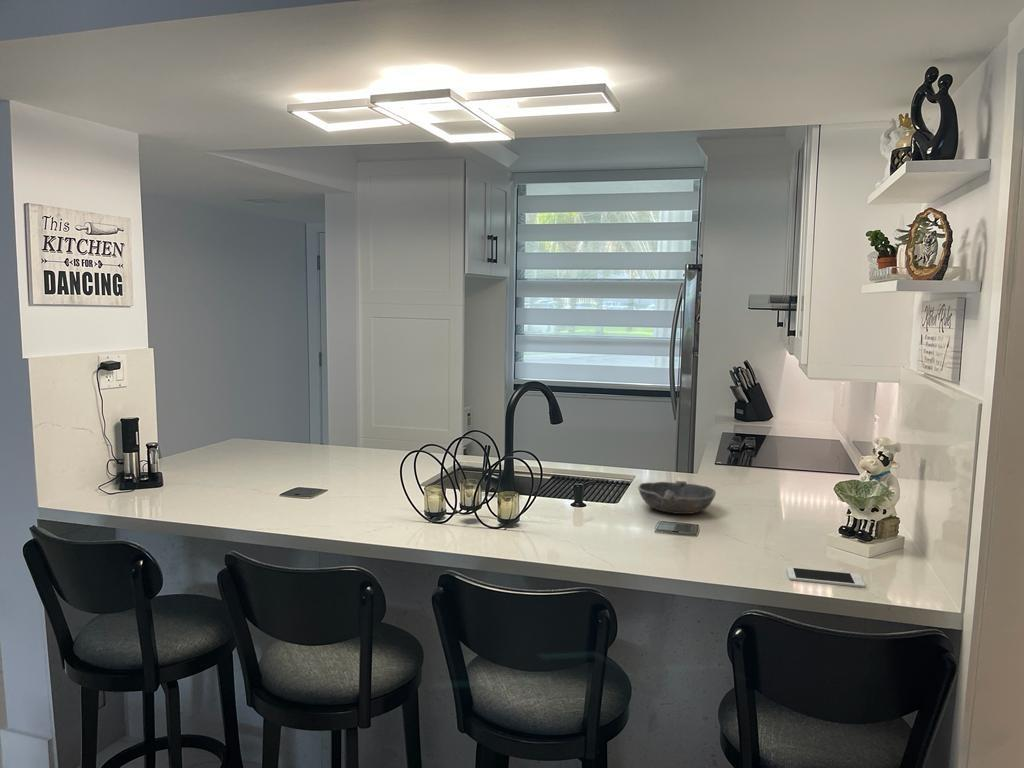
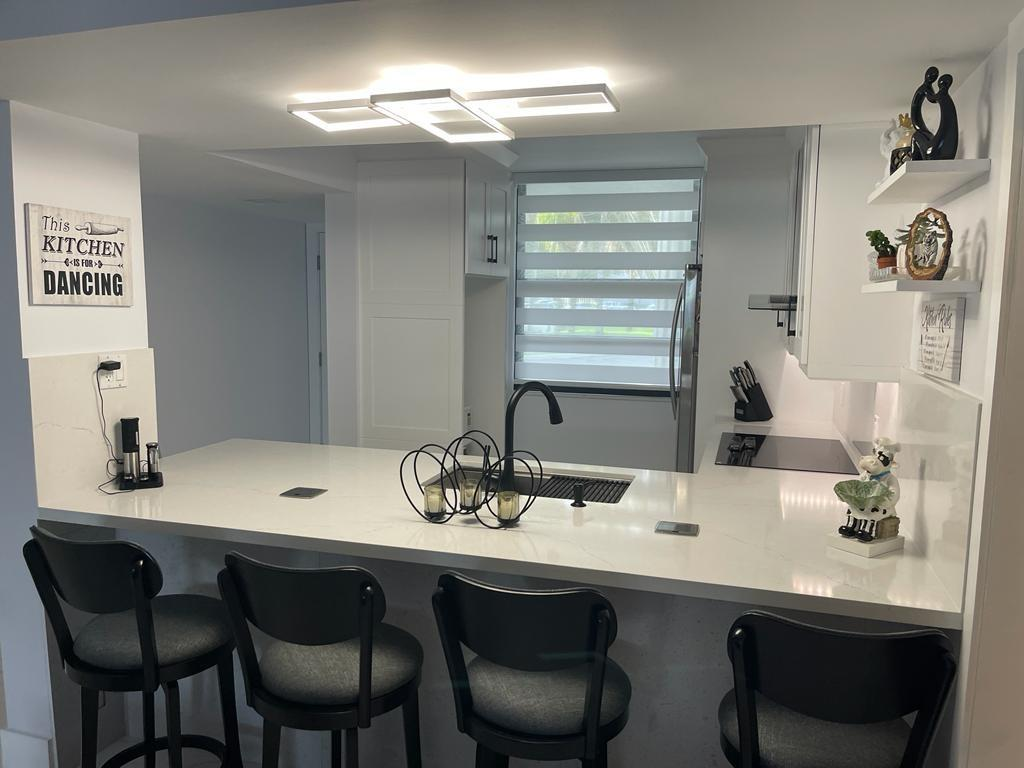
- cell phone [786,566,866,589]
- bowl [637,480,717,515]
